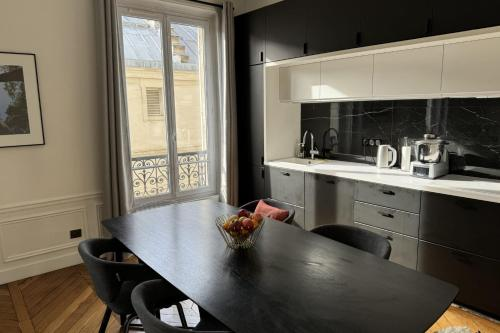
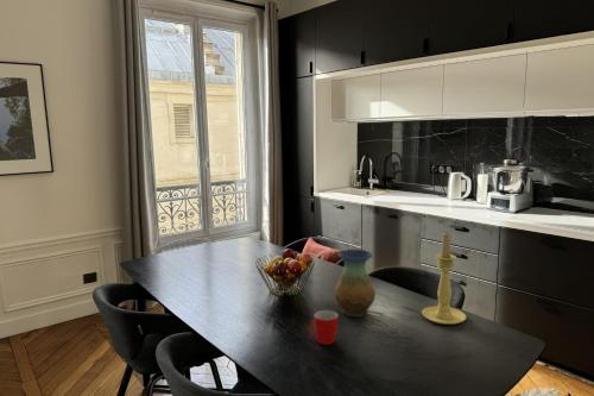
+ vase [334,249,377,318]
+ mug [308,309,340,346]
+ candle holder [421,231,467,326]
